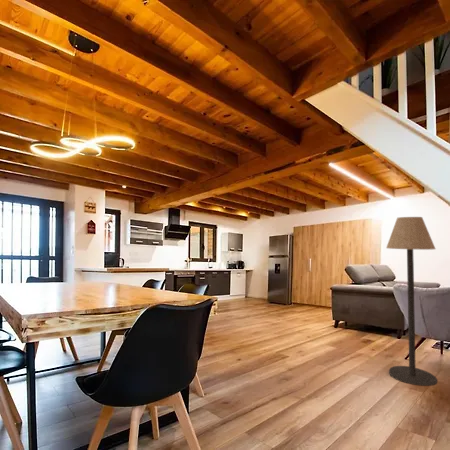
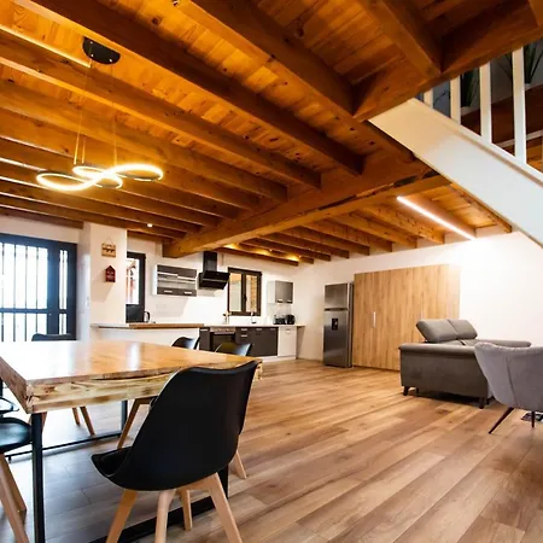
- floor lamp [385,216,439,387]
